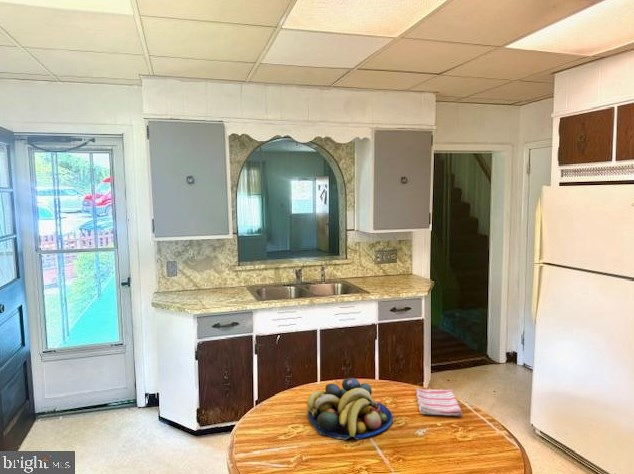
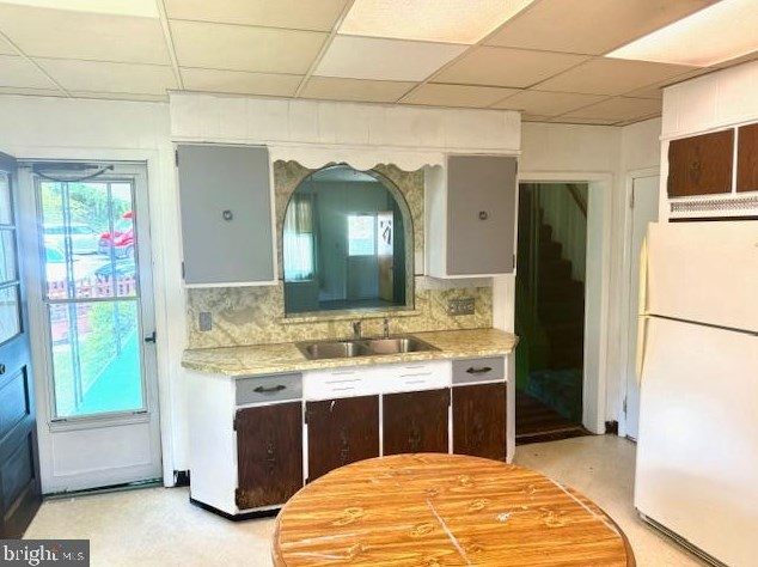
- dish towel [415,388,463,417]
- fruit bowl [306,377,394,441]
